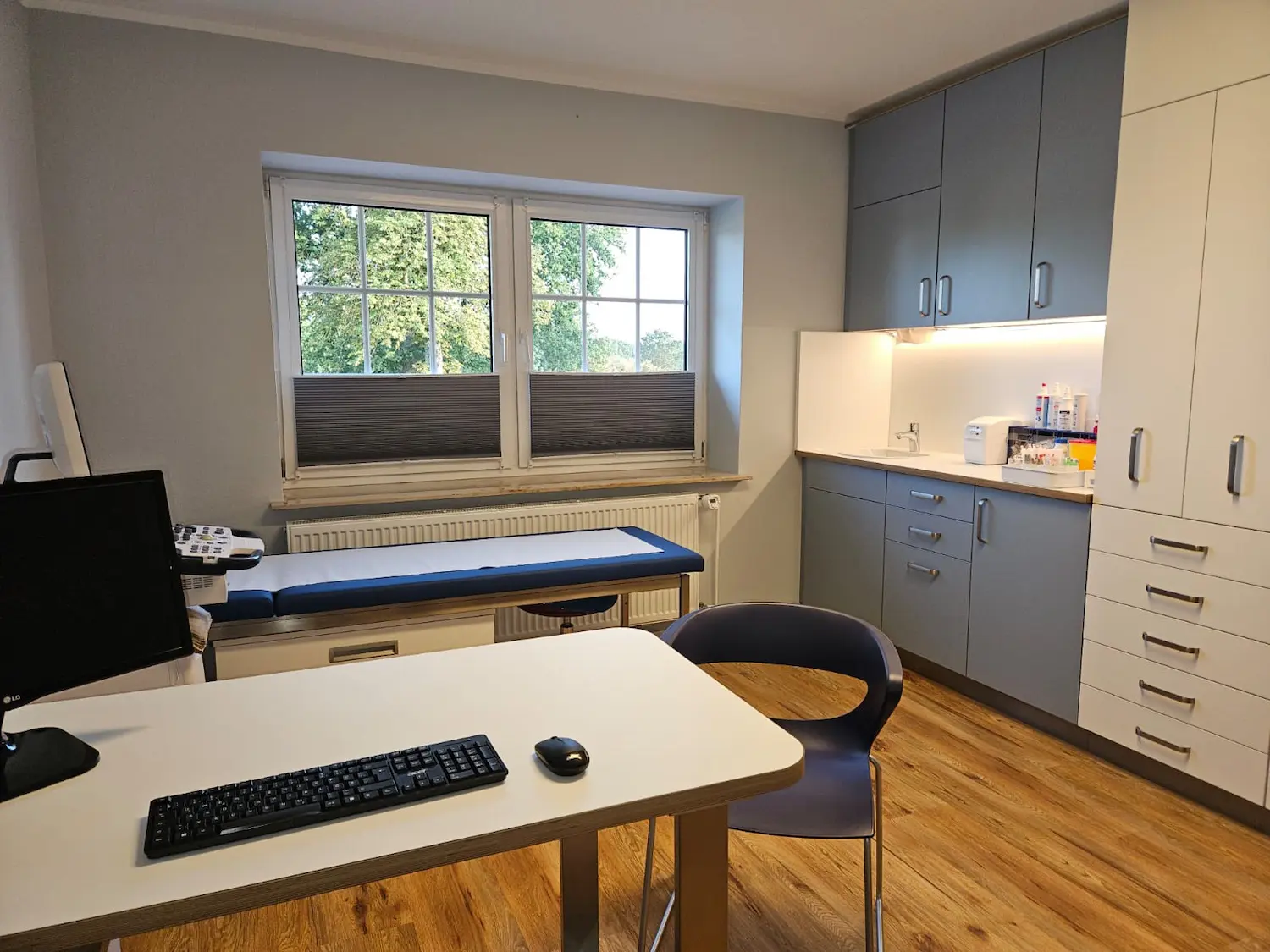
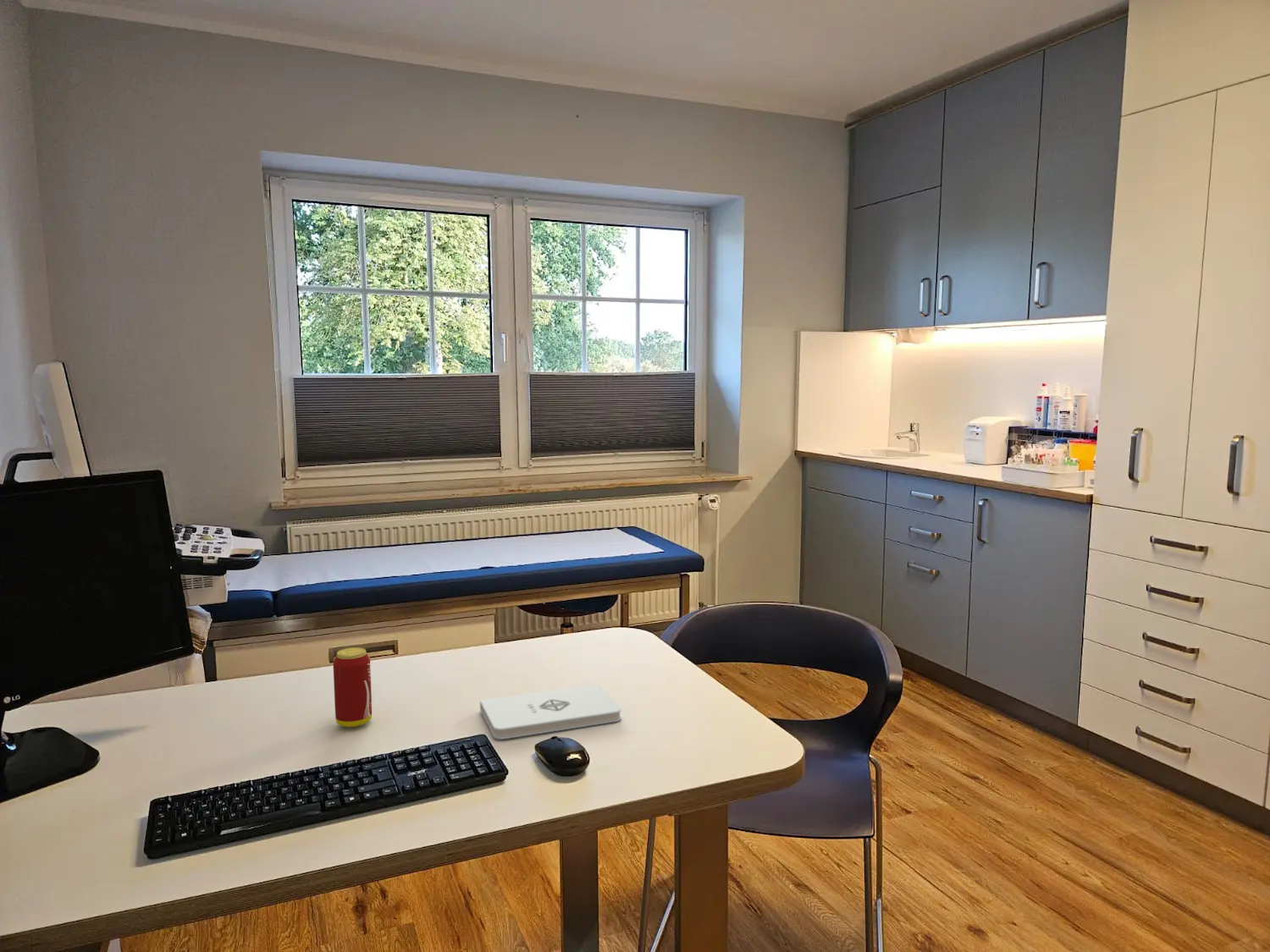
+ beverage can [333,647,373,728]
+ notepad [479,684,622,740]
